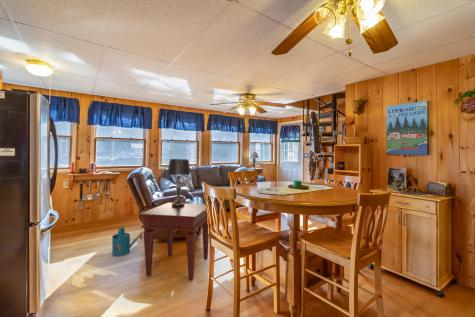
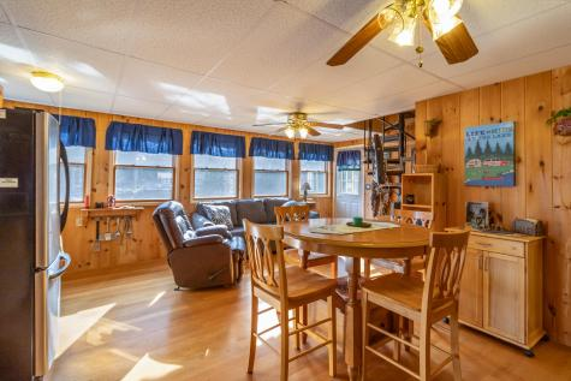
- watering can [111,226,144,257]
- table lamp [166,158,192,206]
- side table [139,202,210,281]
